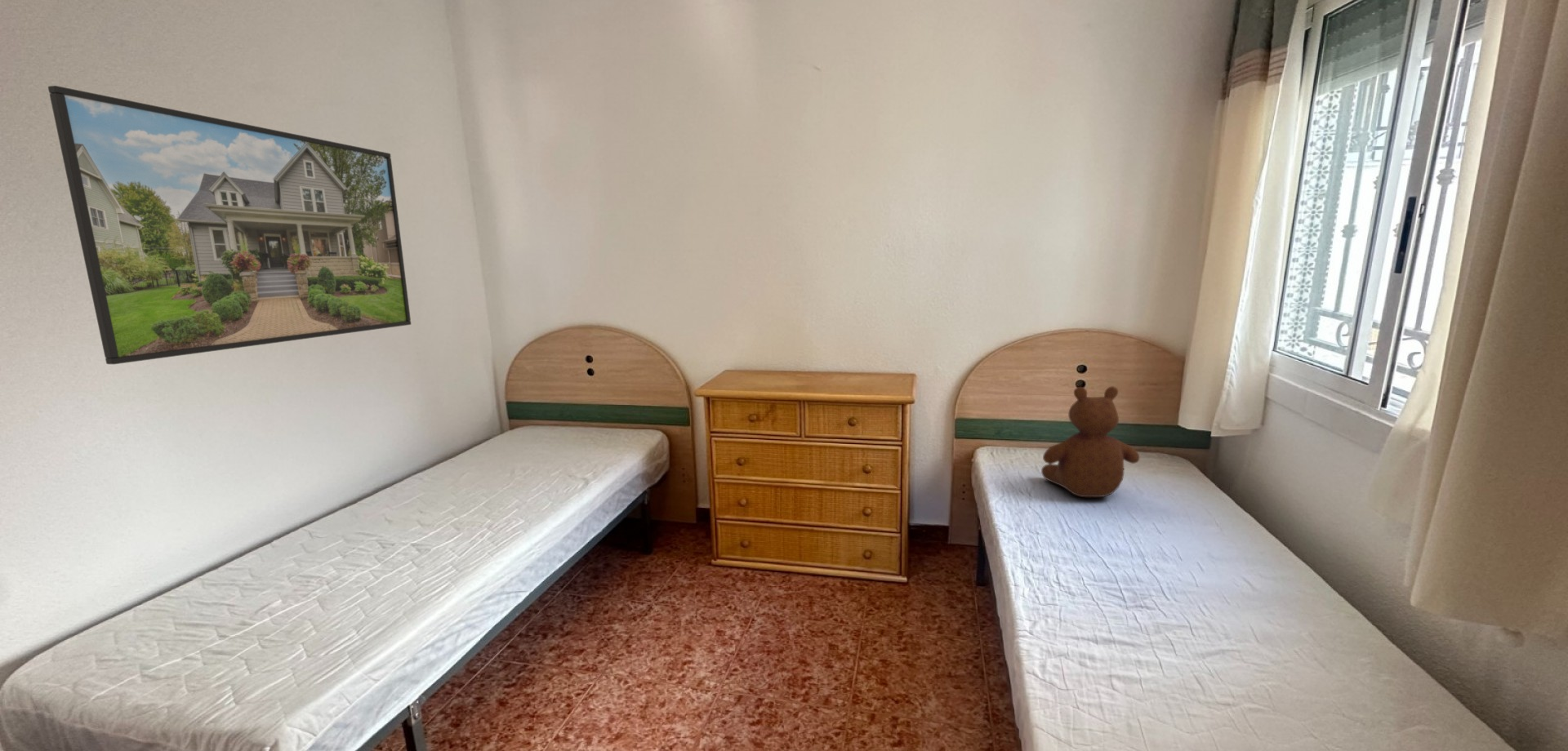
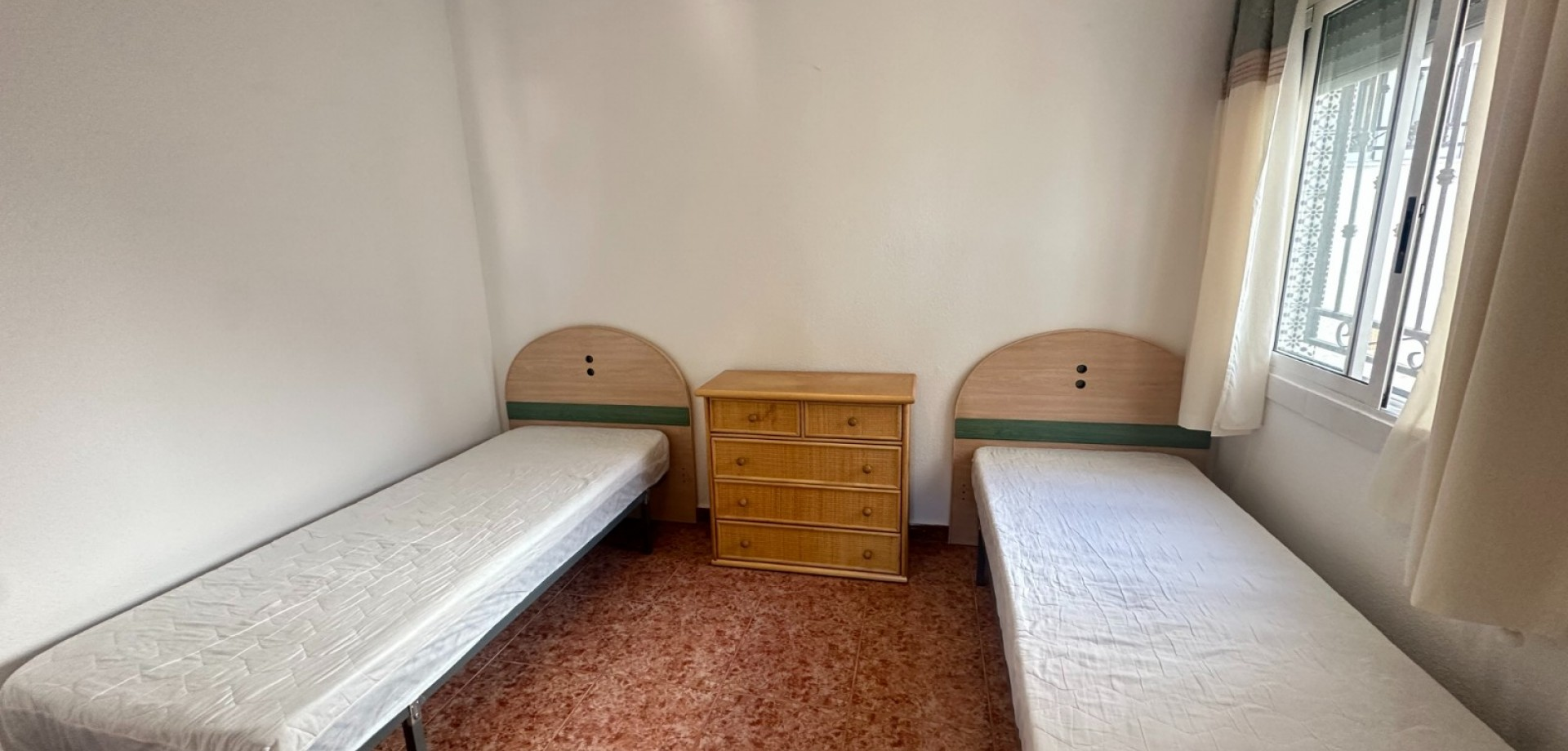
- teddy bear [1040,385,1140,498]
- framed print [47,85,412,365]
